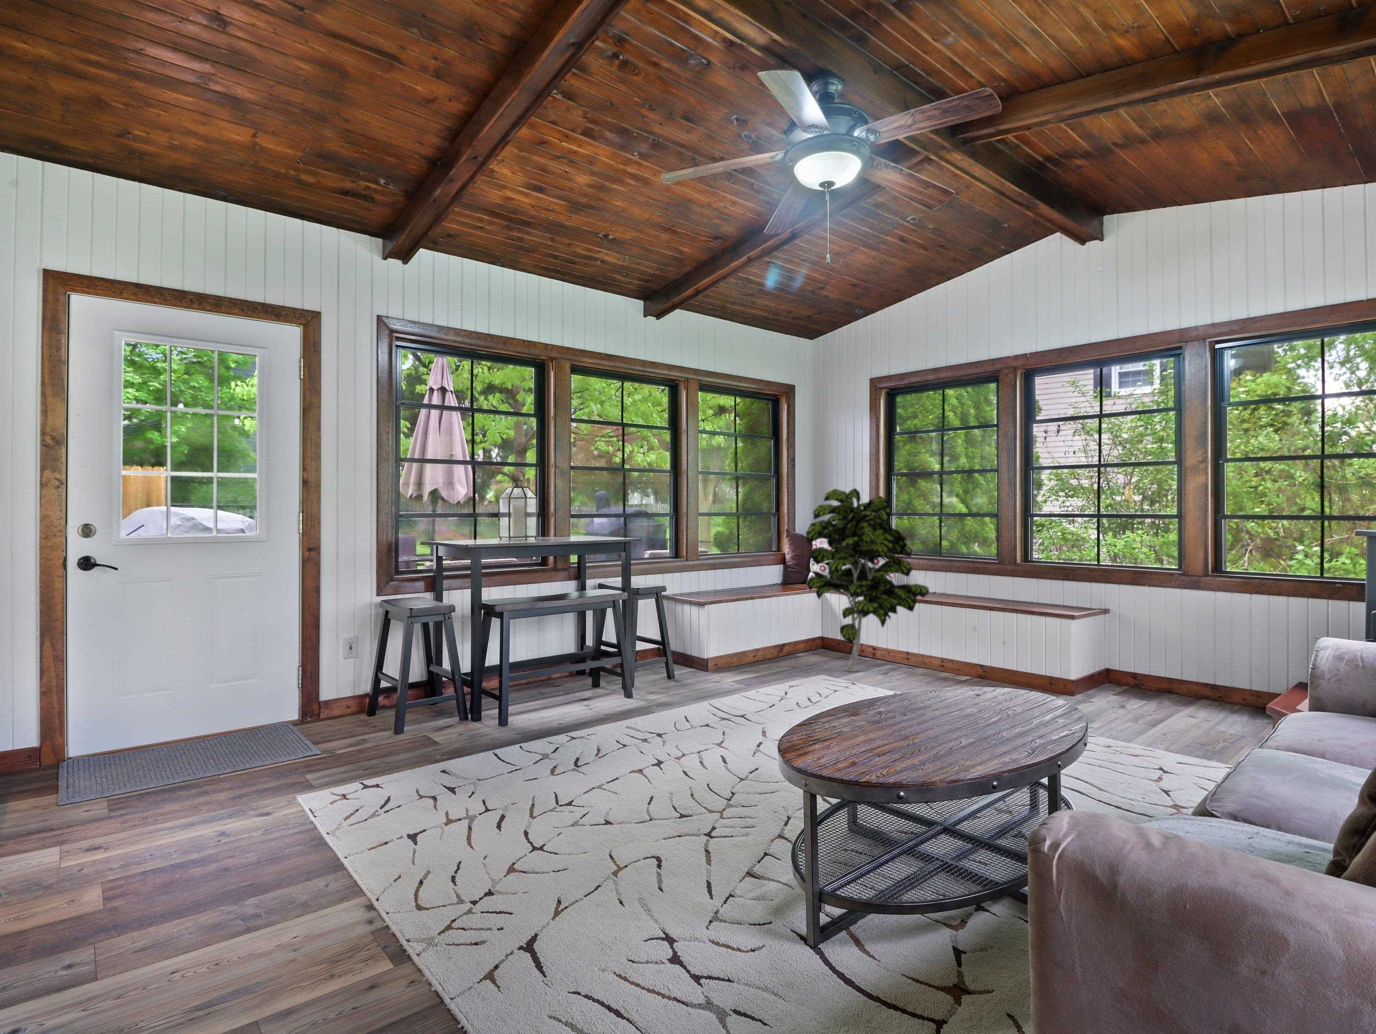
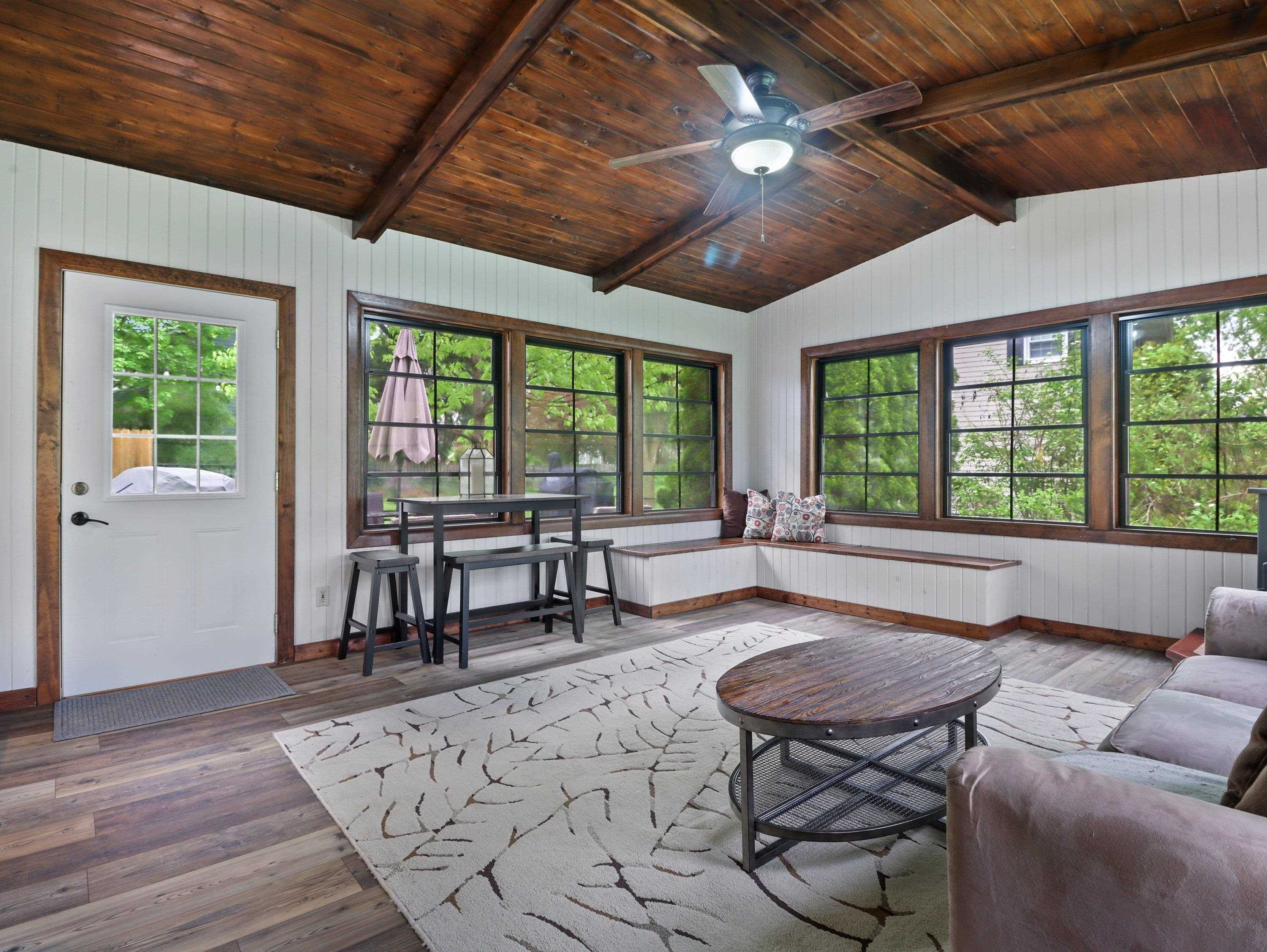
- indoor plant [806,488,930,672]
